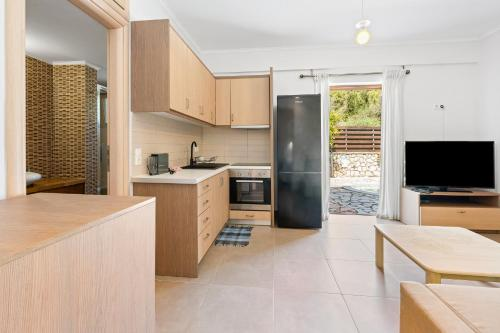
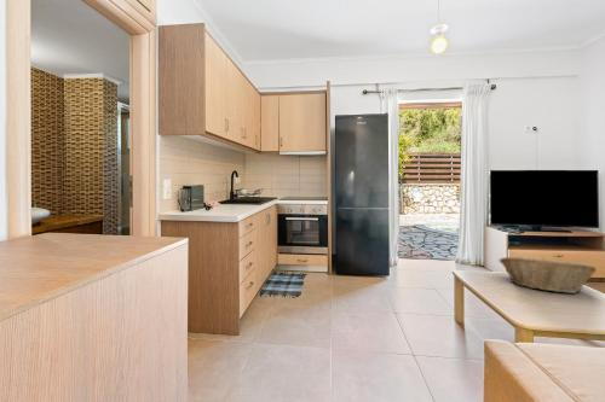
+ fruit basket [497,256,598,295]
